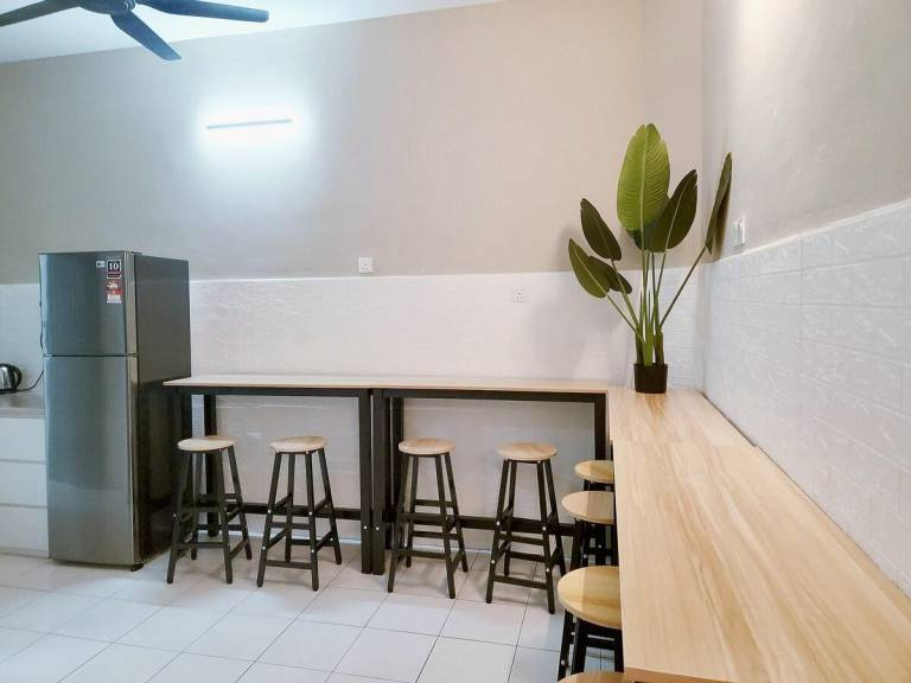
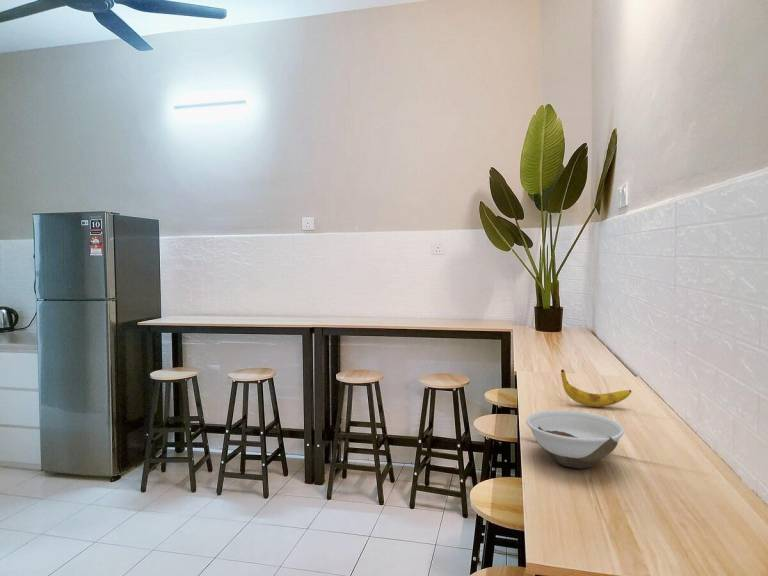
+ bowl [525,409,625,469]
+ banana [560,369,632,408]
